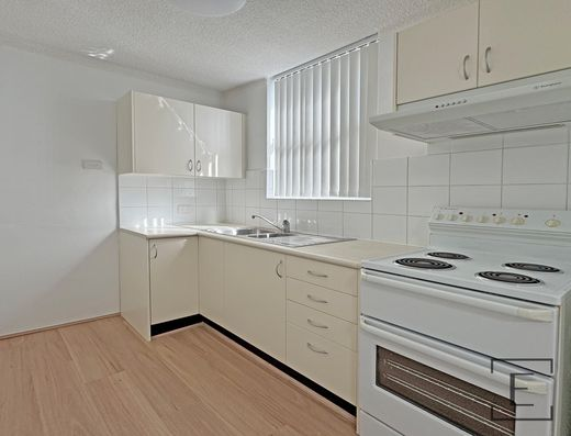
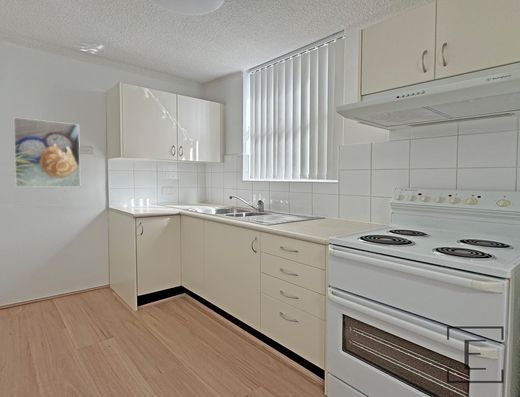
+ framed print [12,116,81,188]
